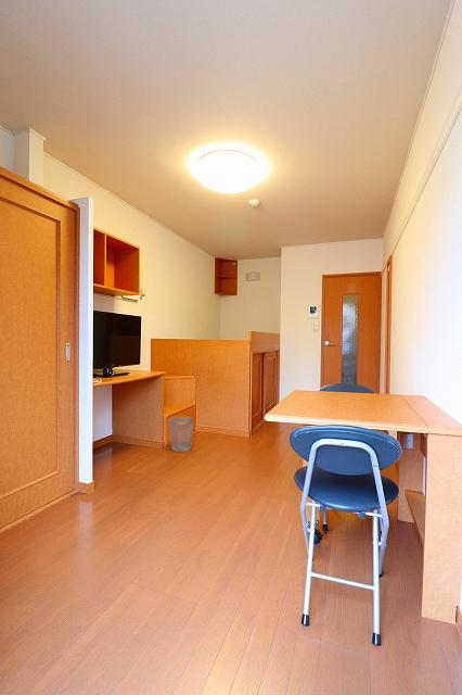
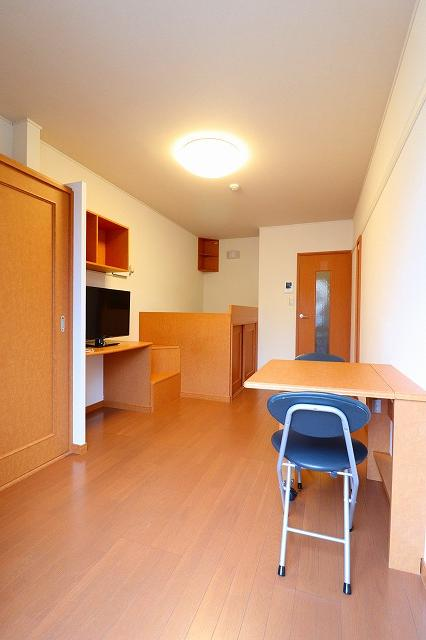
- wastebasket [168,416,194,453]
